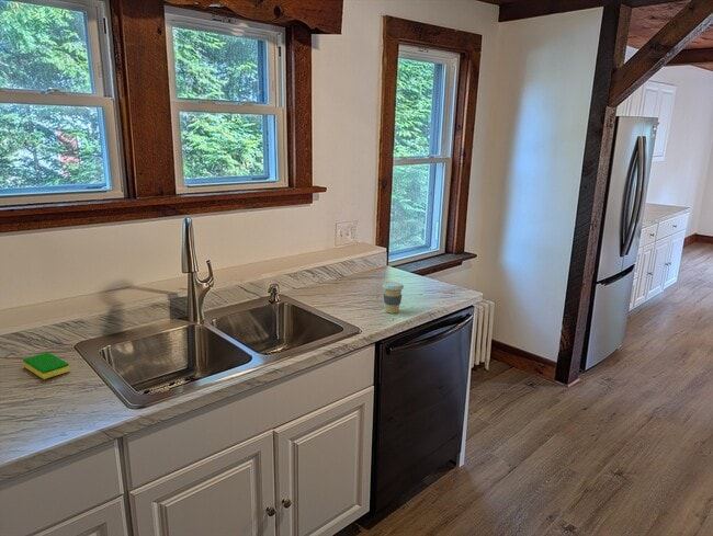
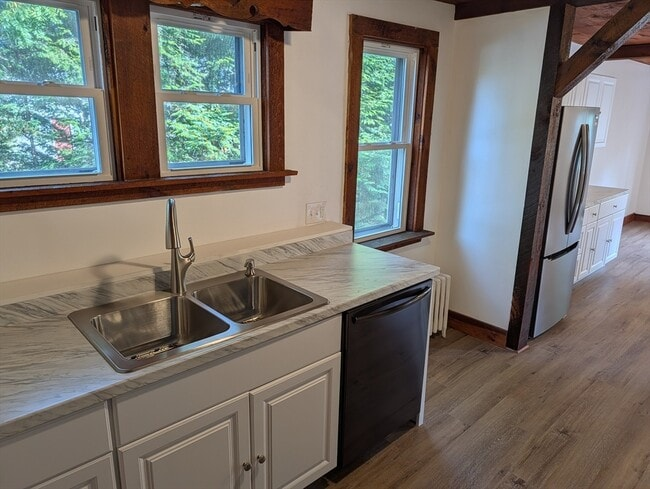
- coffee cup [382,281,405,315]
- dish sponge [22,352,70,380]
